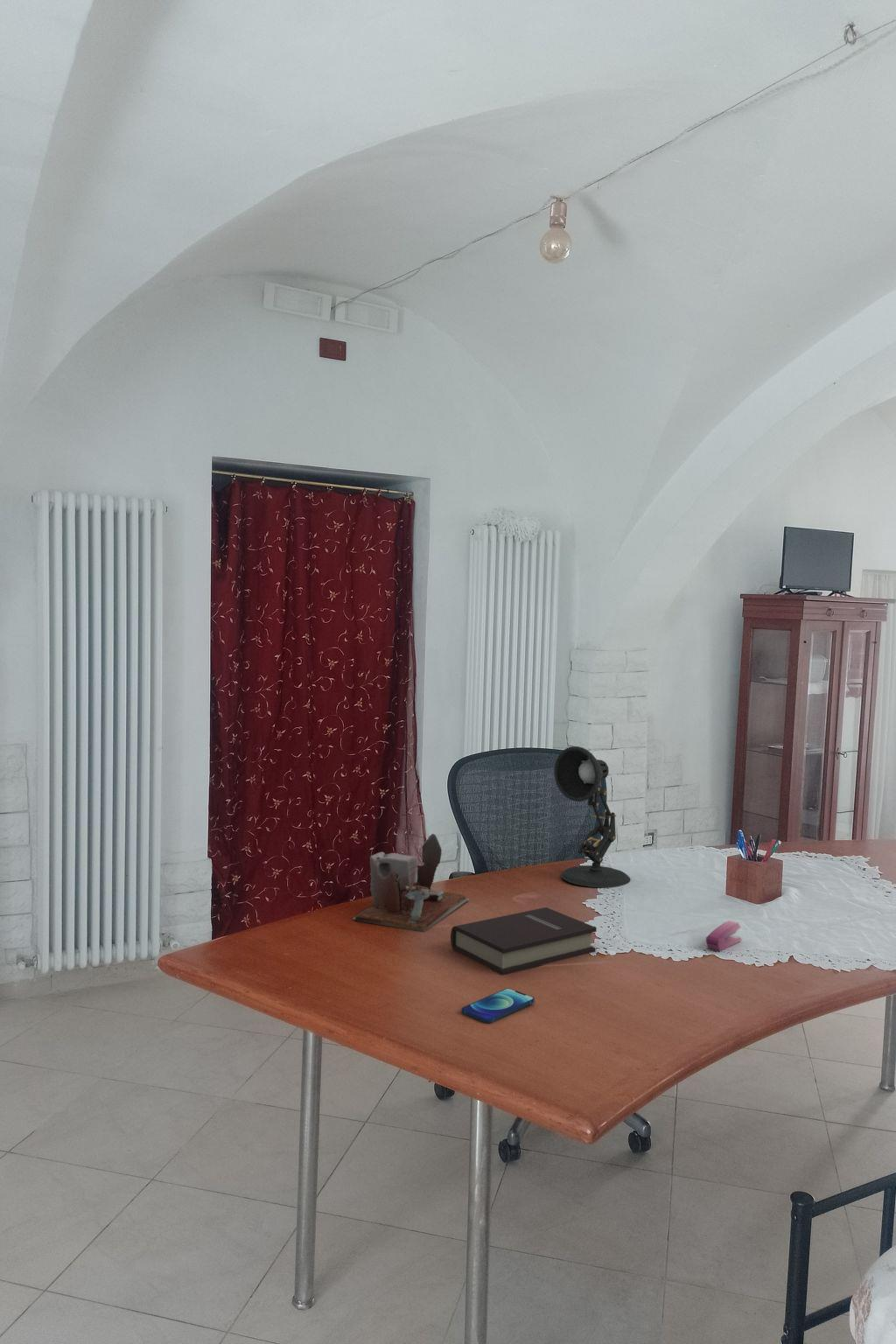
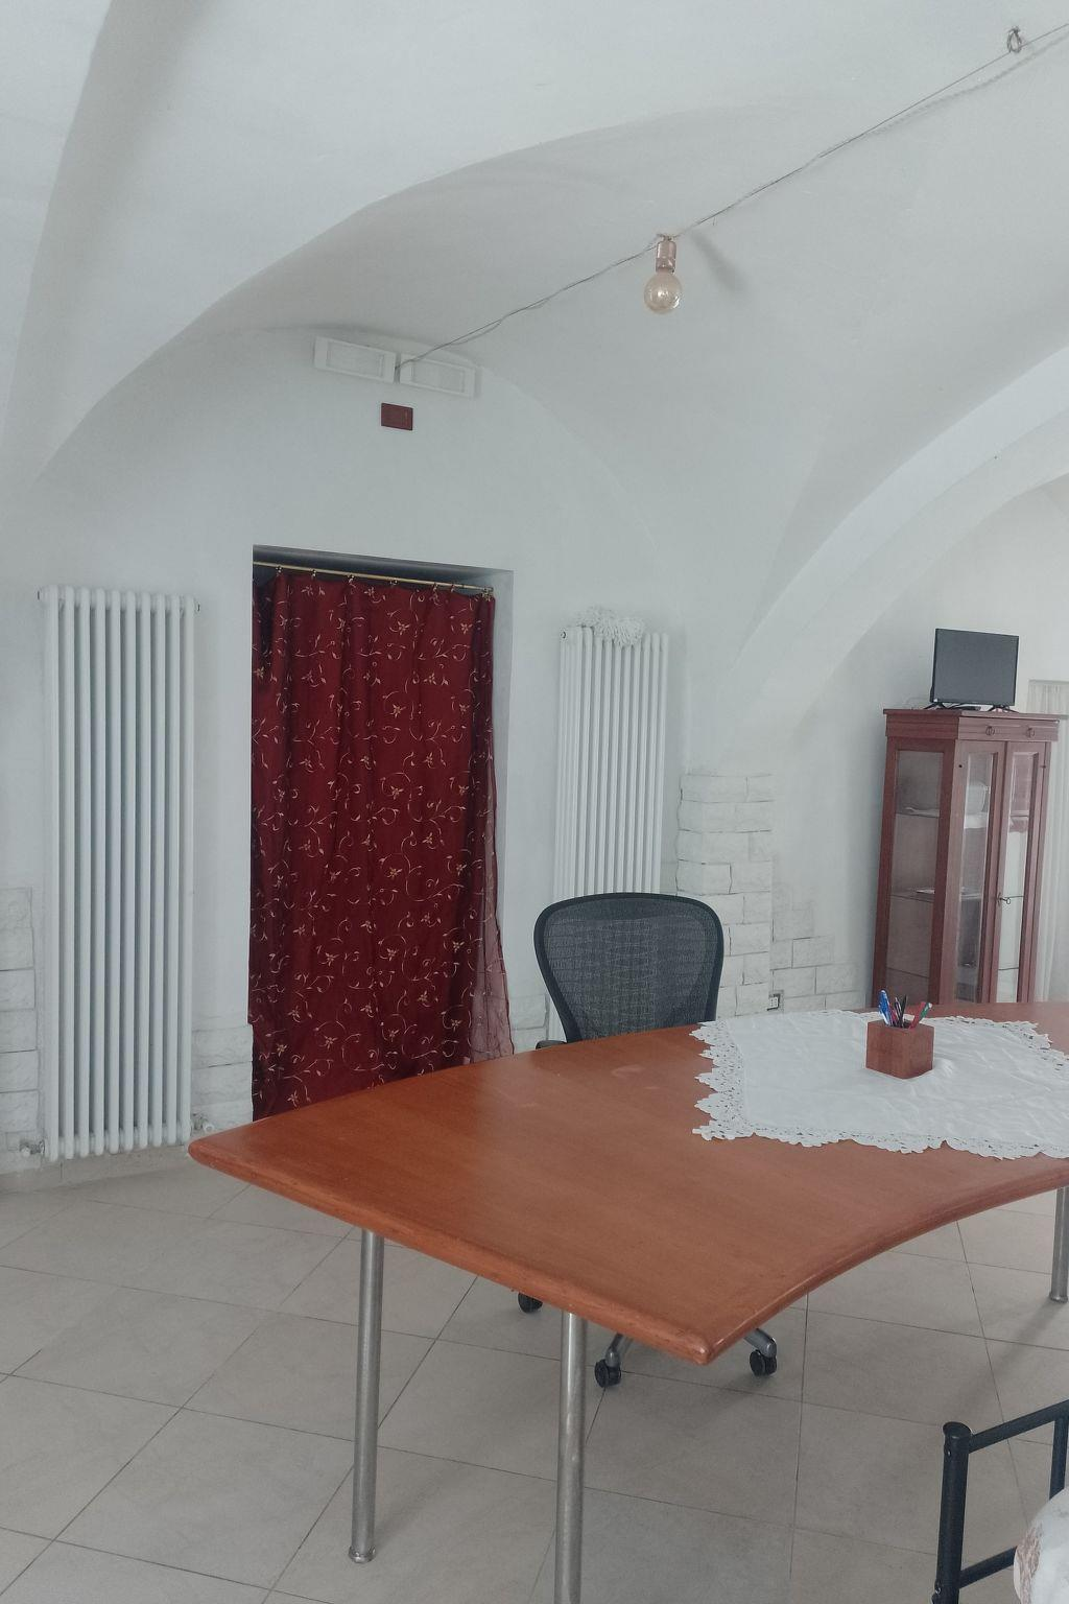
- book [450,907,598,976]
- stapler [705,920,743,952]
- smartphone [460,988,535,1024]
- desk organizer [353,833,470,933]
- desk lamp [553,746,632,888]
